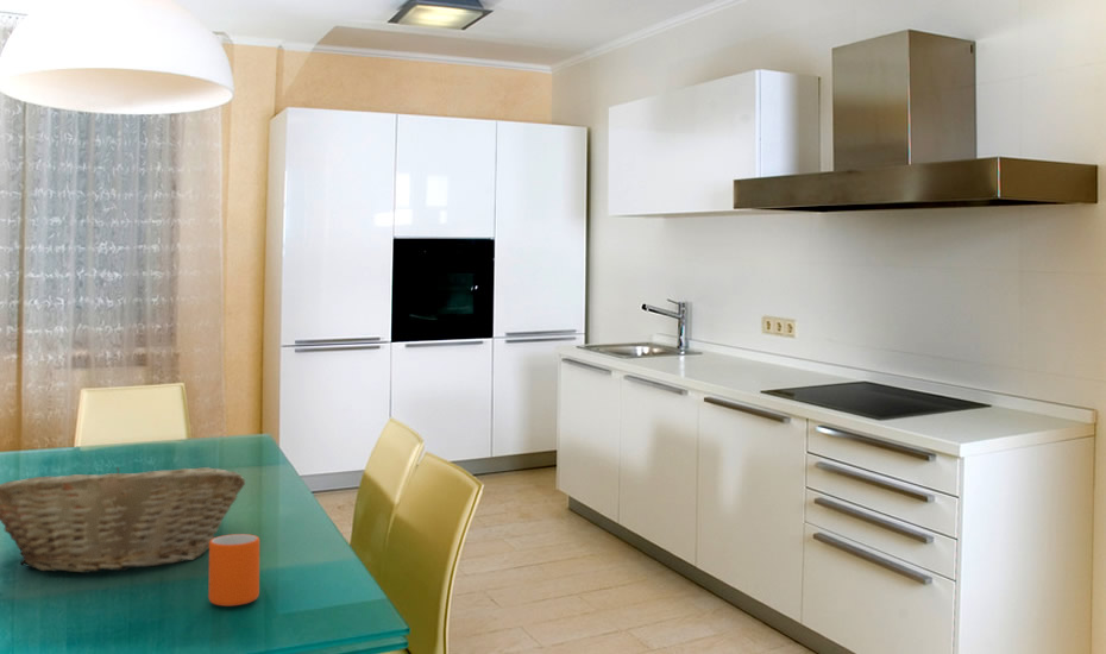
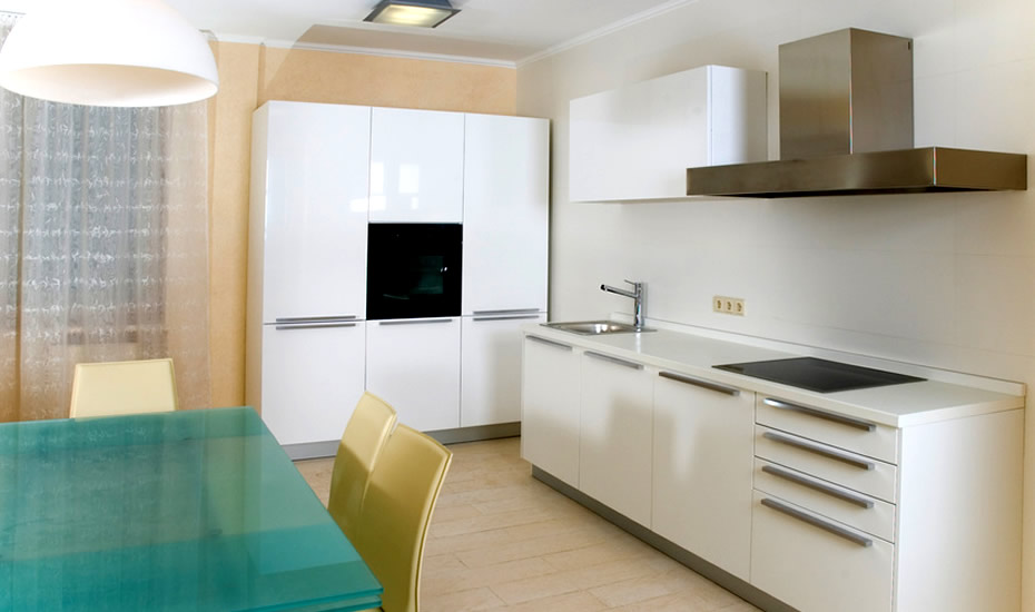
- mug [207,533,260,608]
- fruit basket [0,466,246,574]
